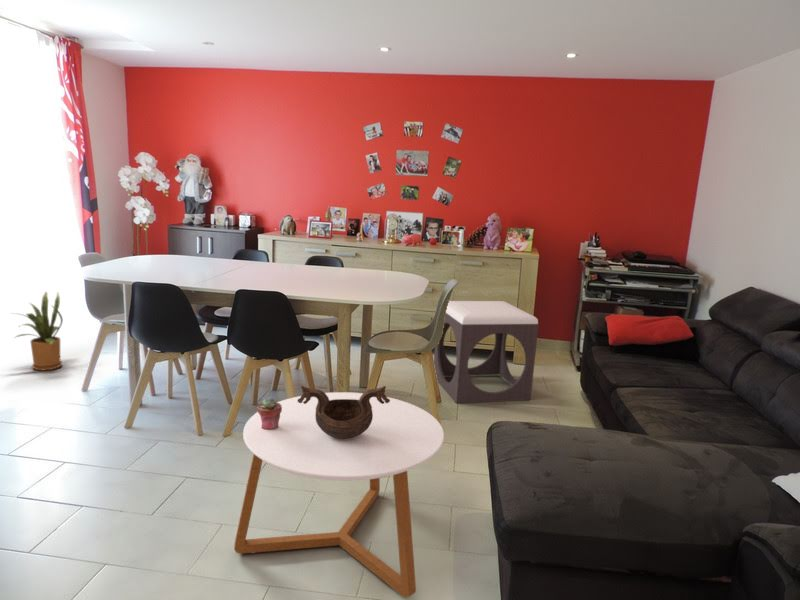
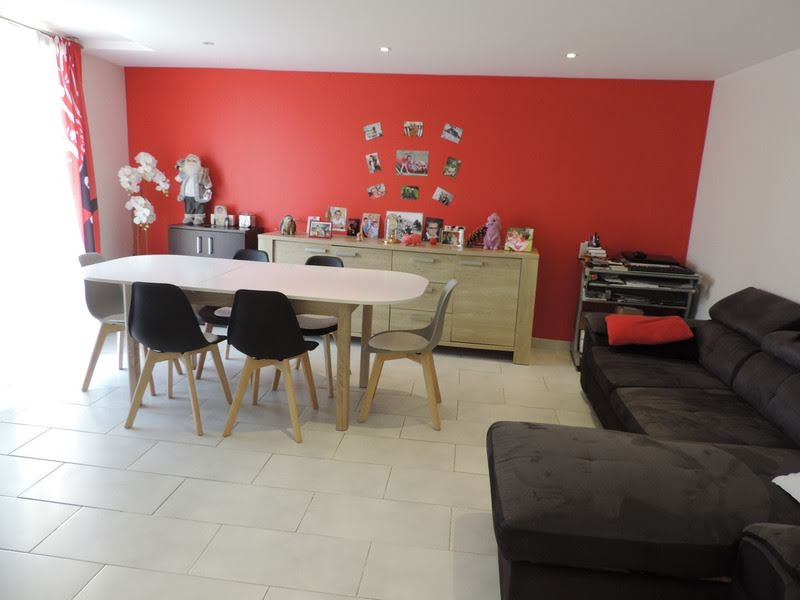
- potted succulent [257,397,282,430]
- coffee table [233,391,445,599]
- decorative bowl [297,385,390,439]
- footstool [433,300,539,404]
- house plant [11,290,64,372]
